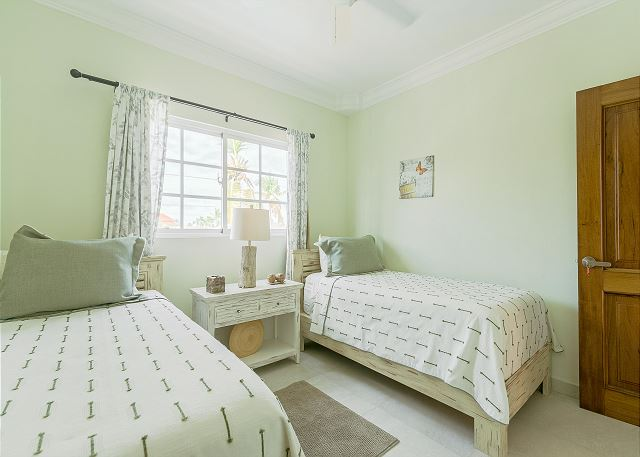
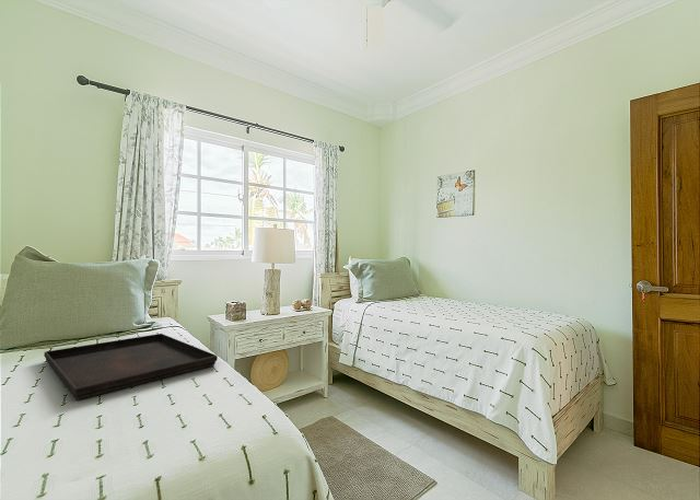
+ serving tray [43,333,219,400]
